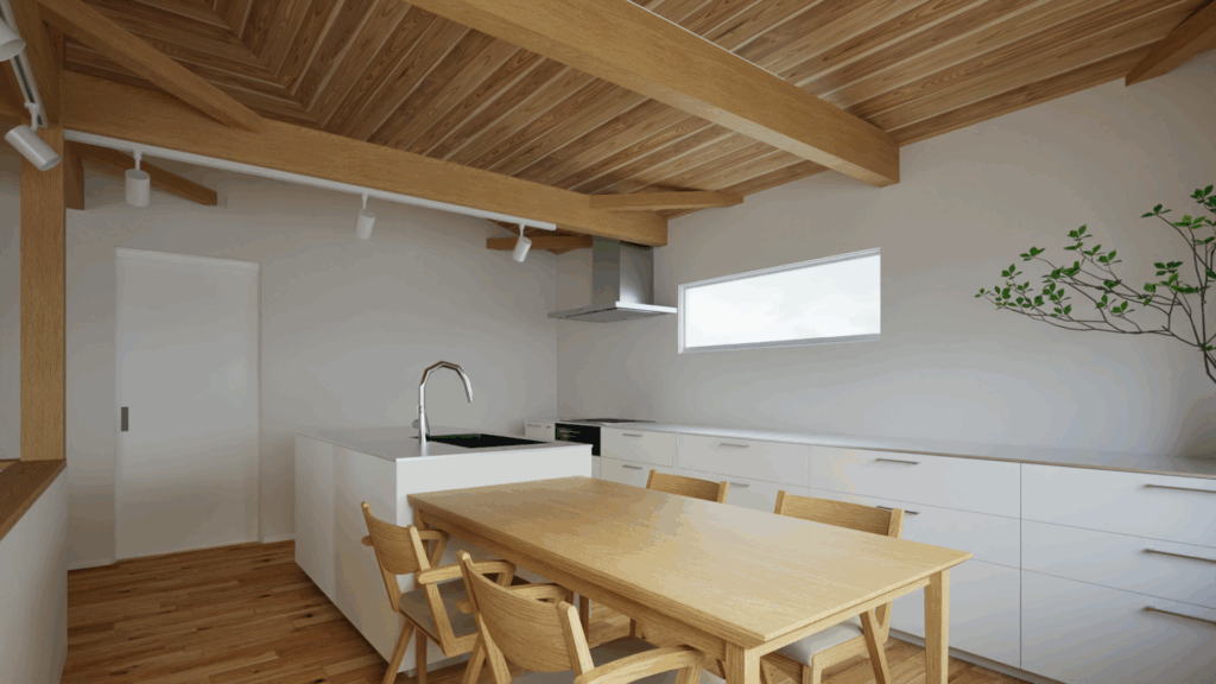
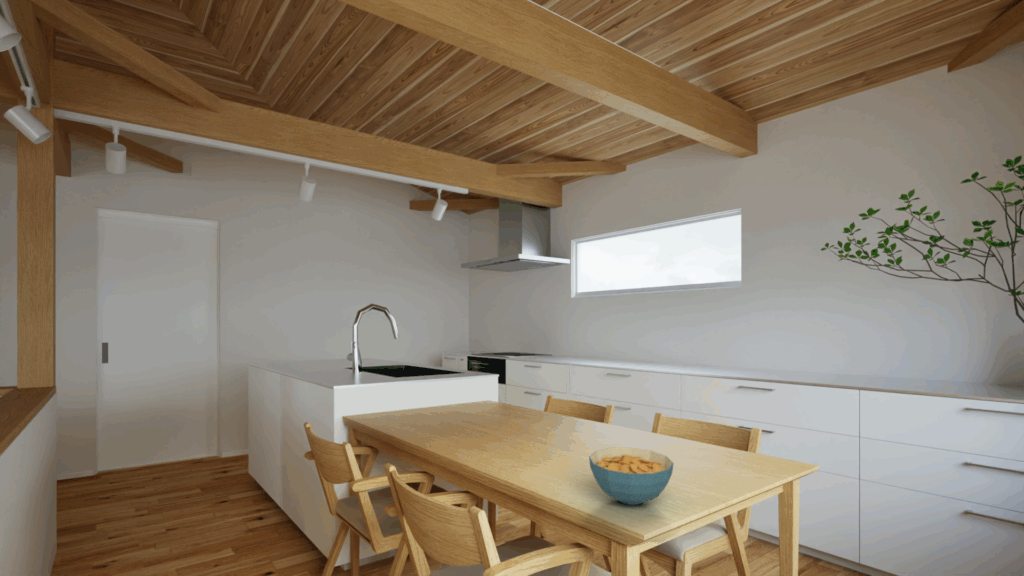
+ cereal bowl [588,447,675,506]
